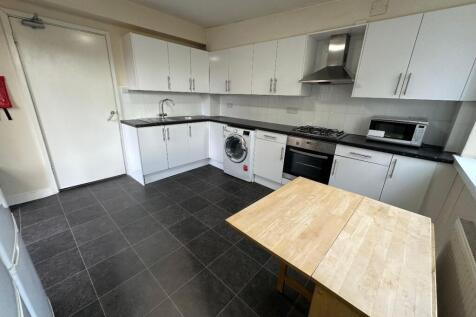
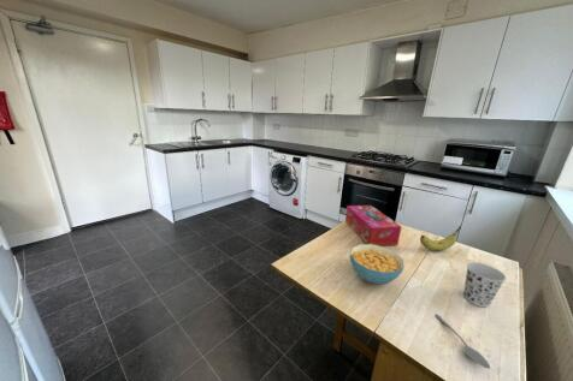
+ spoon [433,311,491,370]
+ tissue box [344,204,403,246]
+ cup [462,261,507,308]
+ fruit [419,224,462,251]
+ cereal bowl [349,243,404,285]
